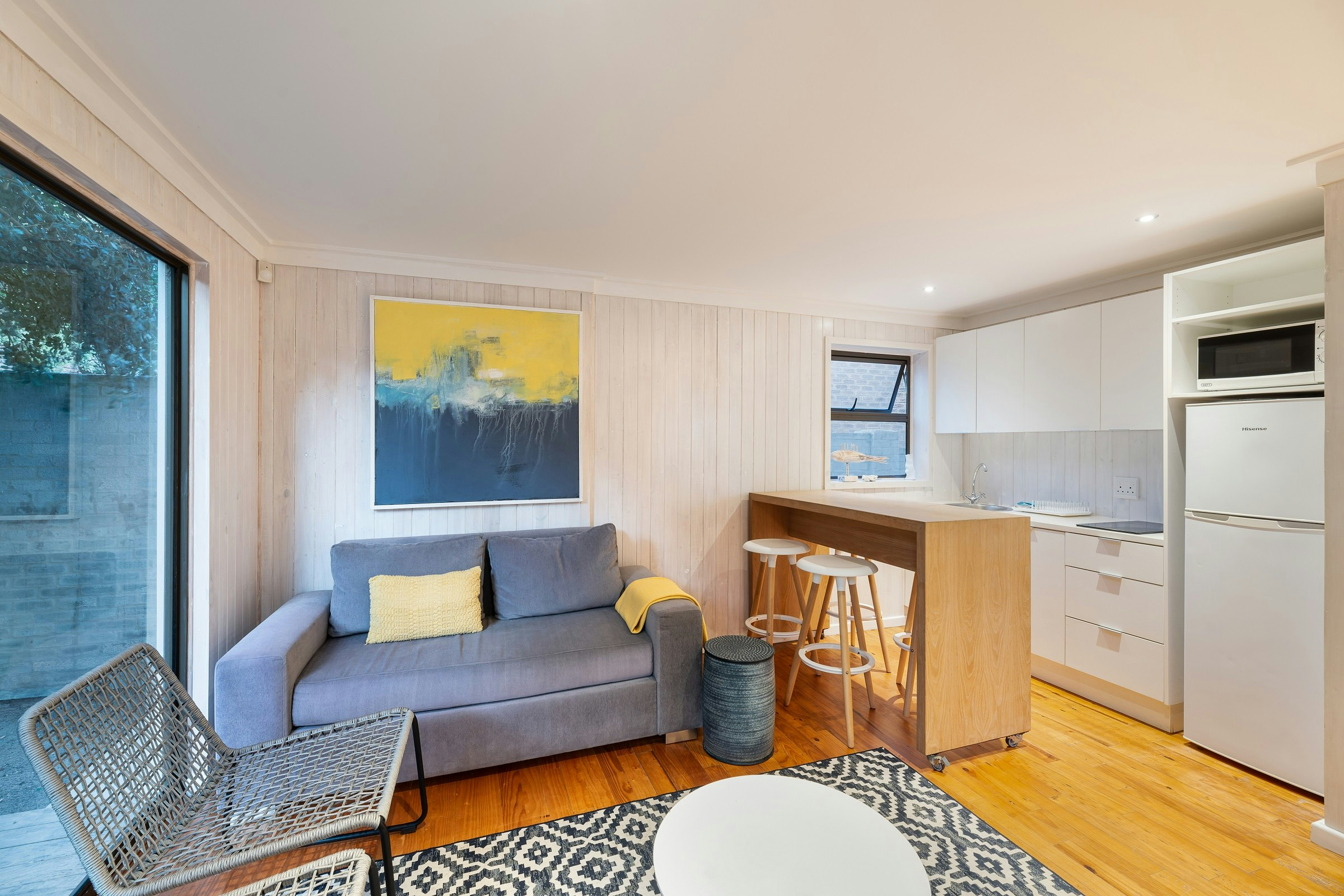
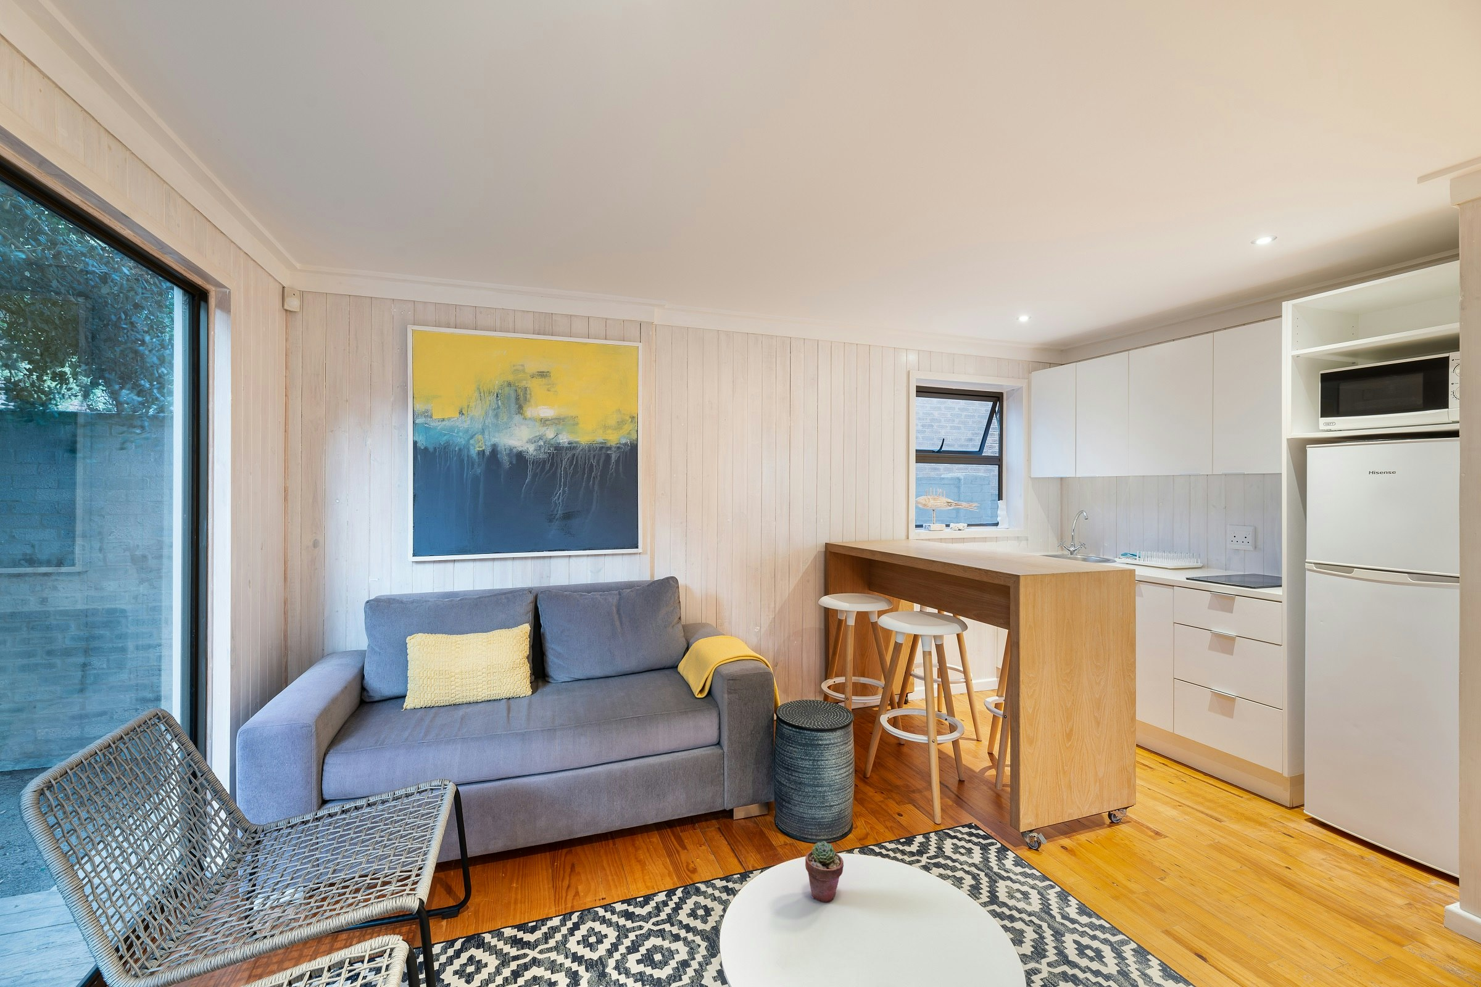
+ potted succulent [804,840,844,902]
